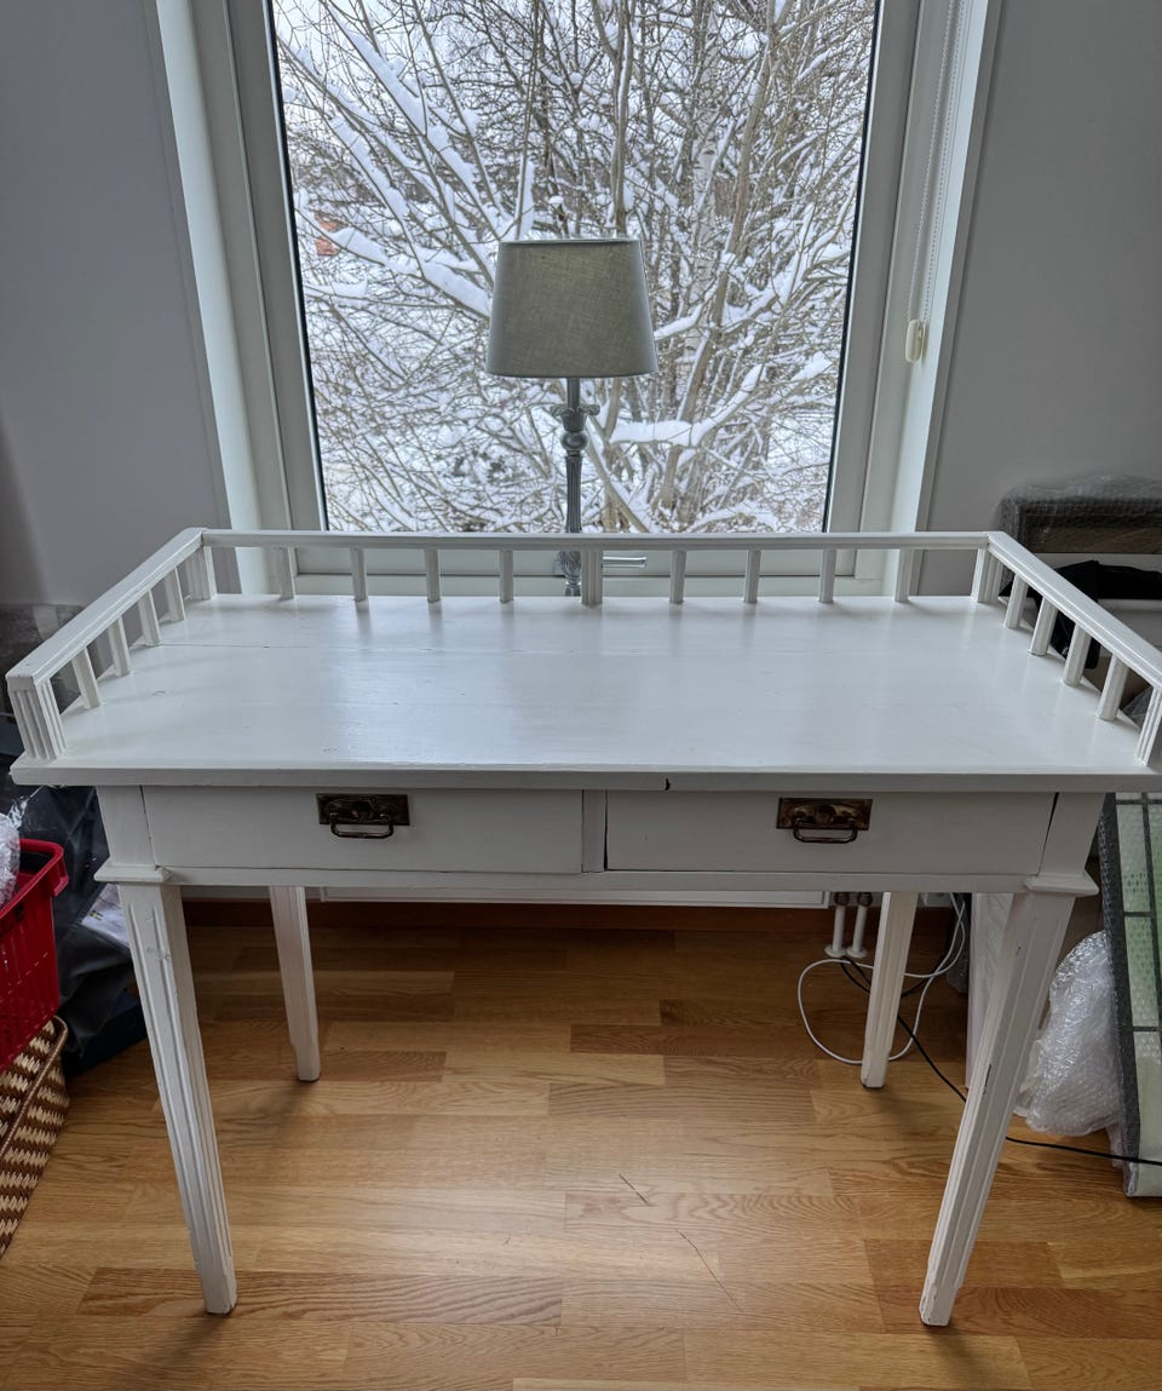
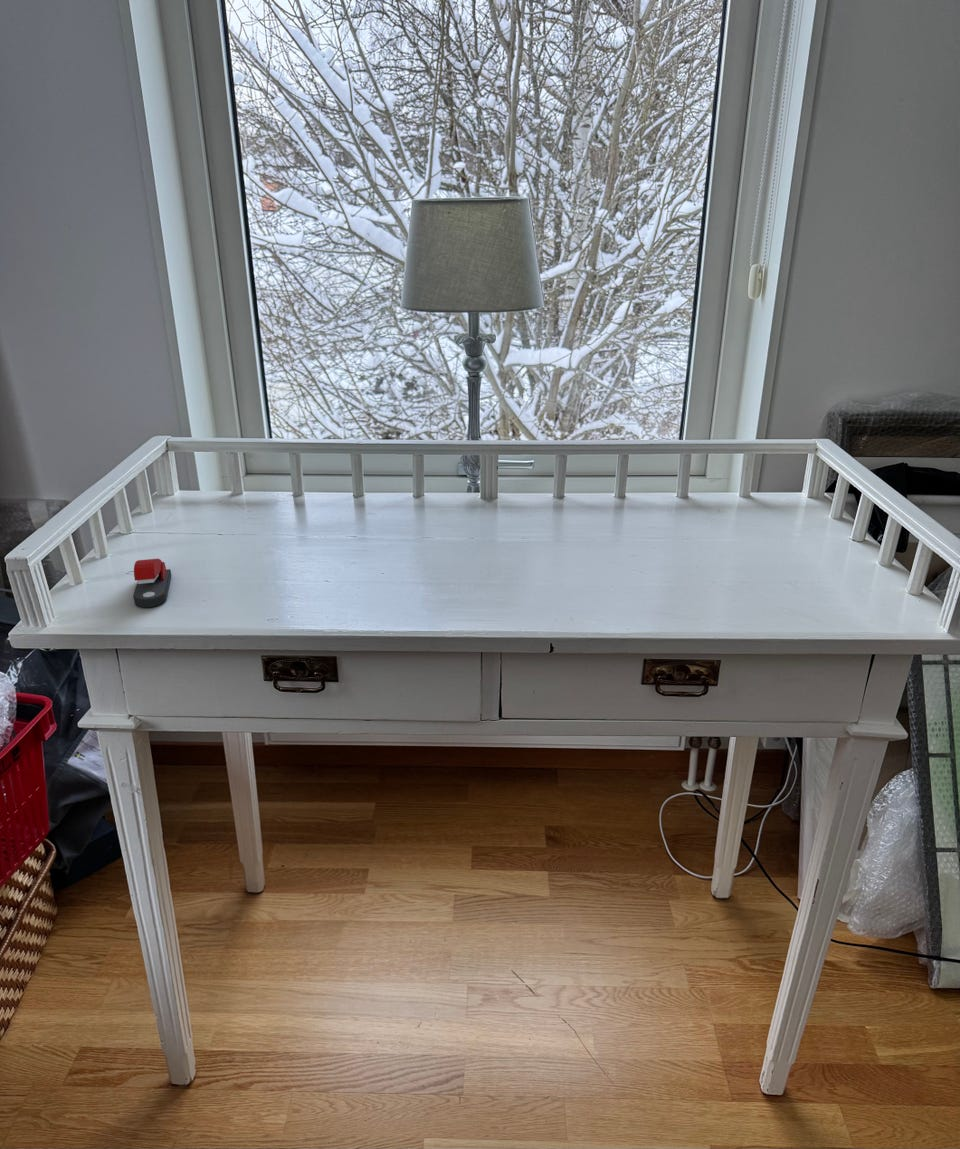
+ stapler [132,558,172,608]
